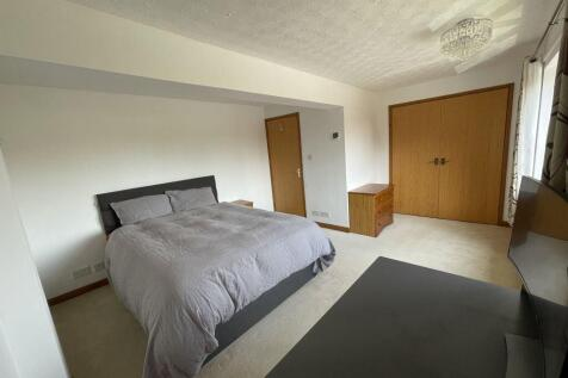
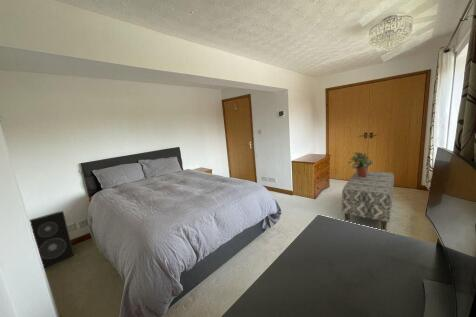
+ potted plant [346,151,374,177]
+ bench [341,170,395,232]
+ speaker [29,210,75,268]
